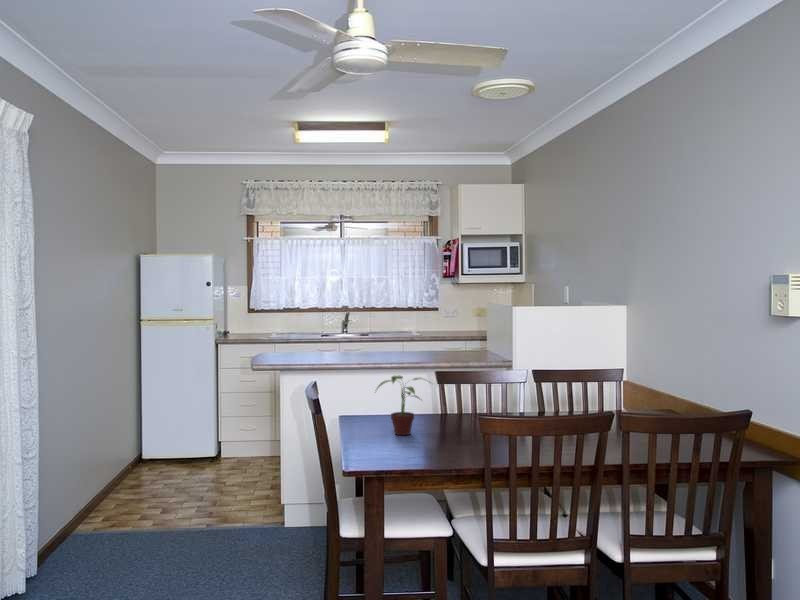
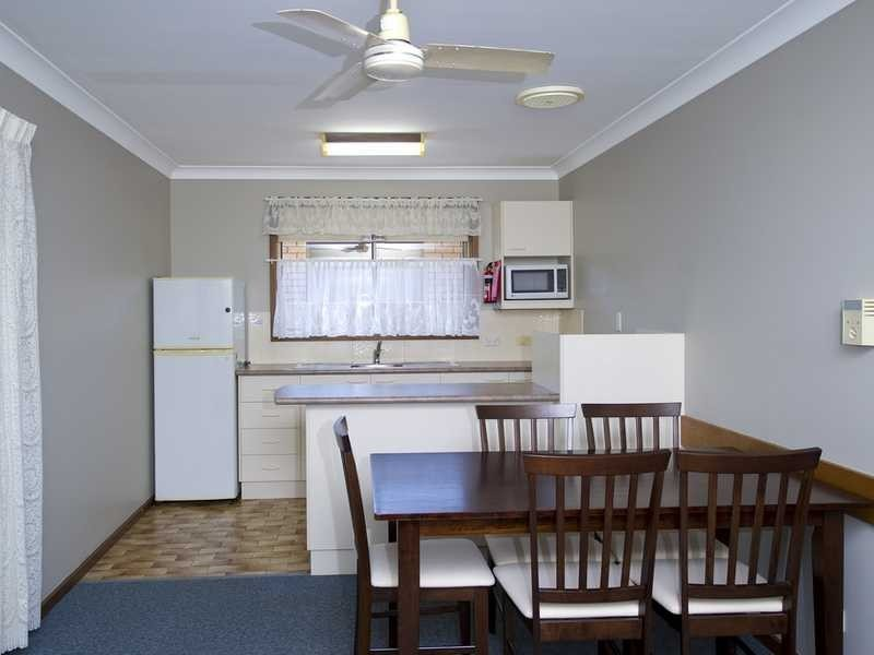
- potted plant [374,375,435,436]
